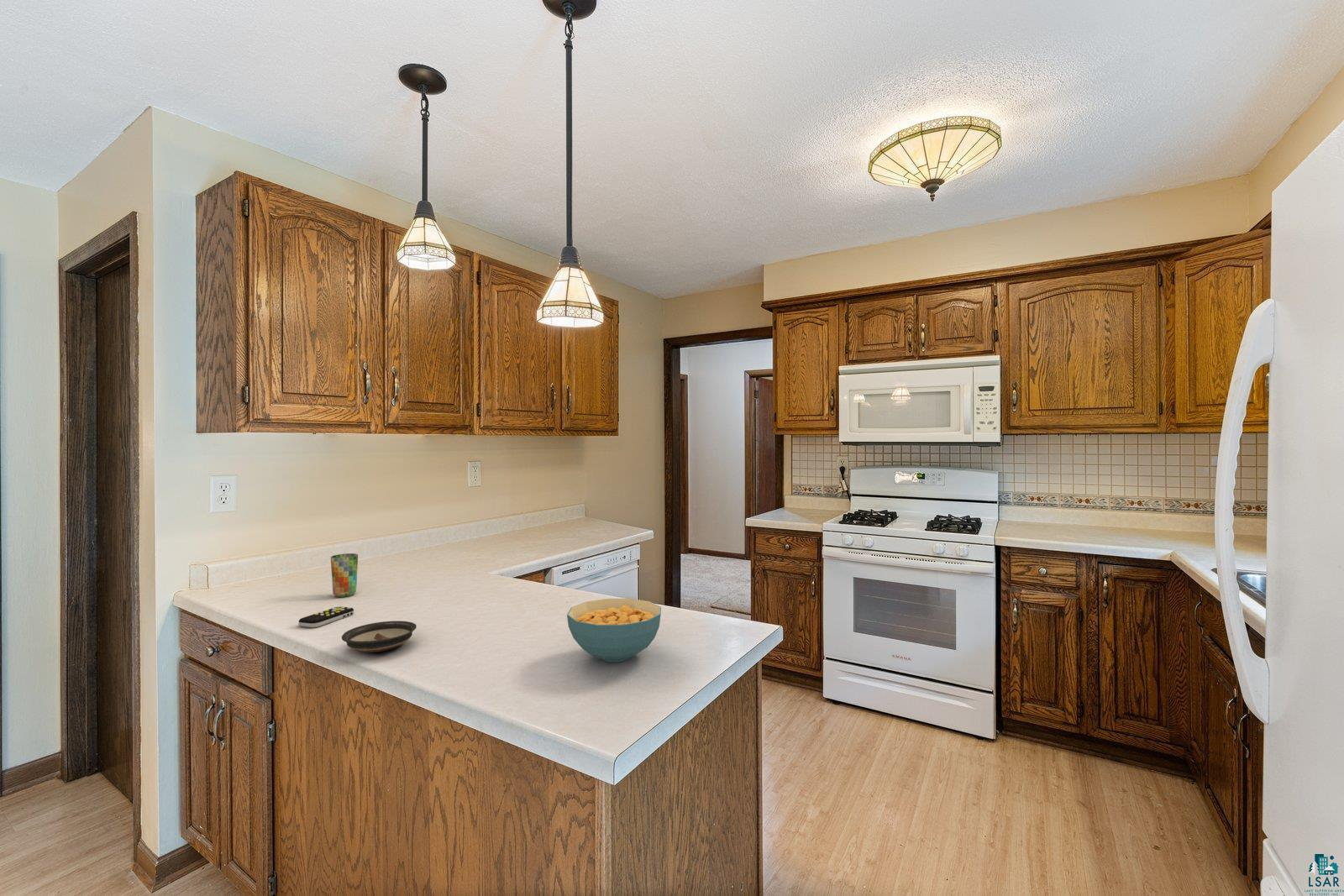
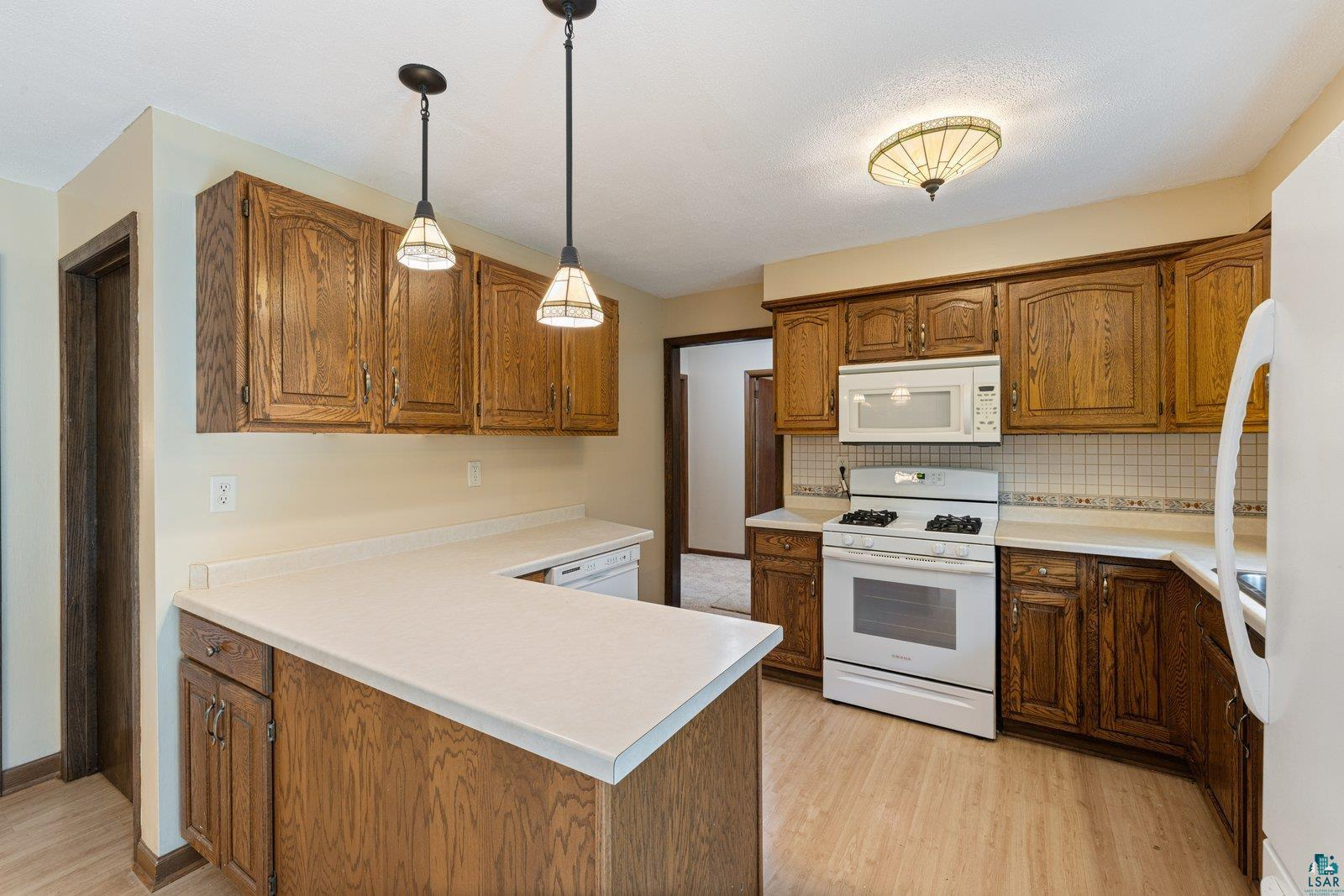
- cereal bowl [566,598,662,663]
- saucer [341,620,417,653]
- cup [330,553,359,598]
- remote control [298,605,354,628]
